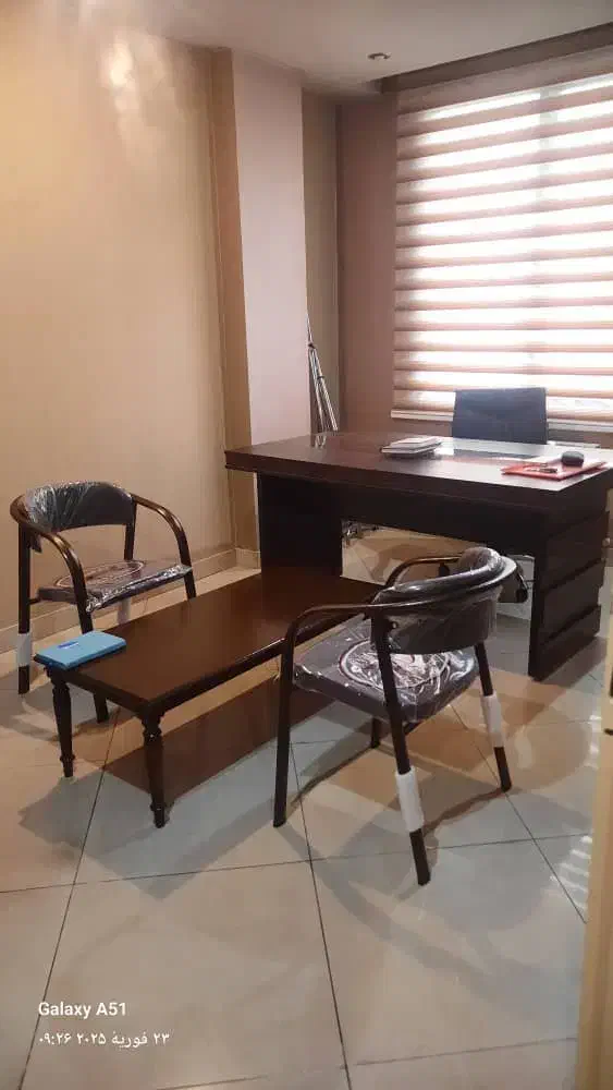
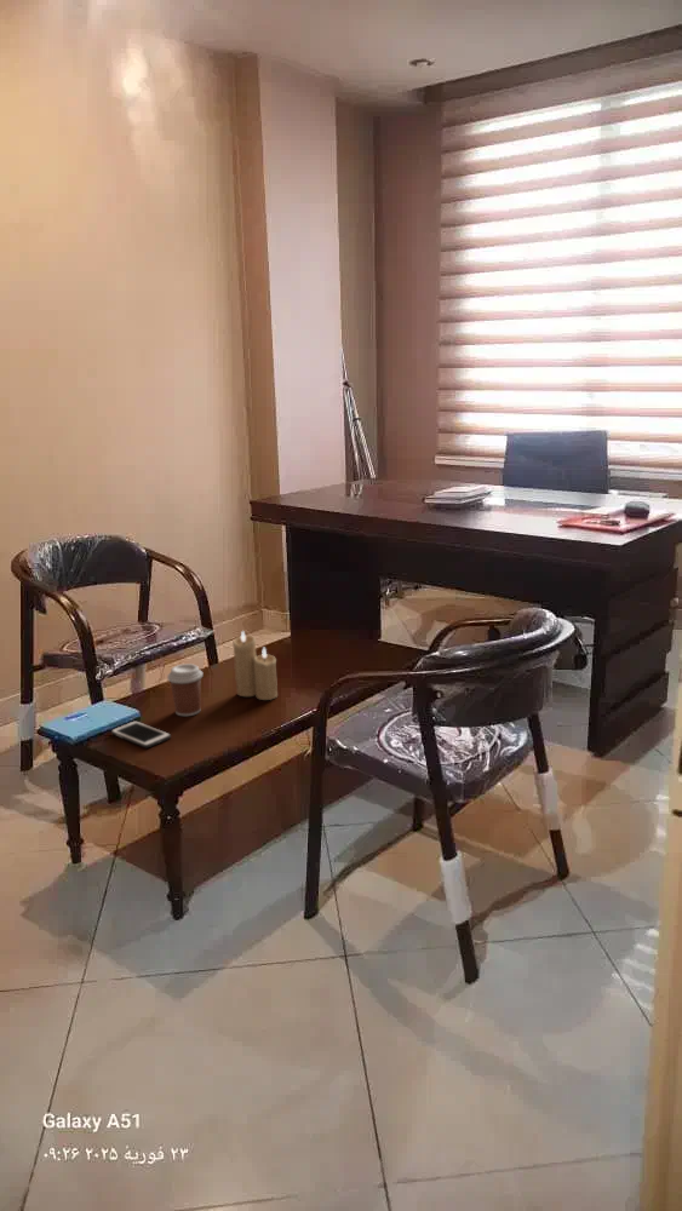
+ coffee cup [166,662,204,717]
+ cell phone [110,719,172,748]
+ candle [231,630,279,701]
